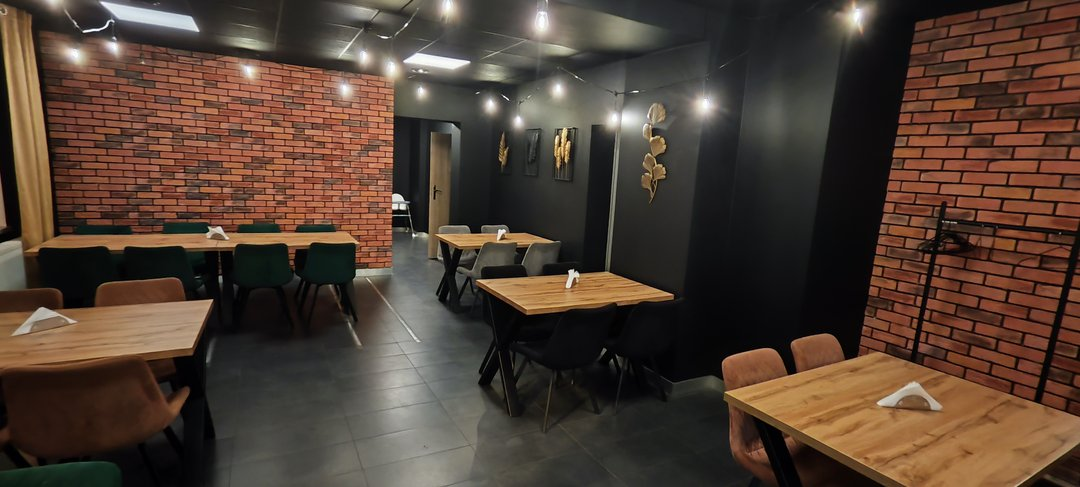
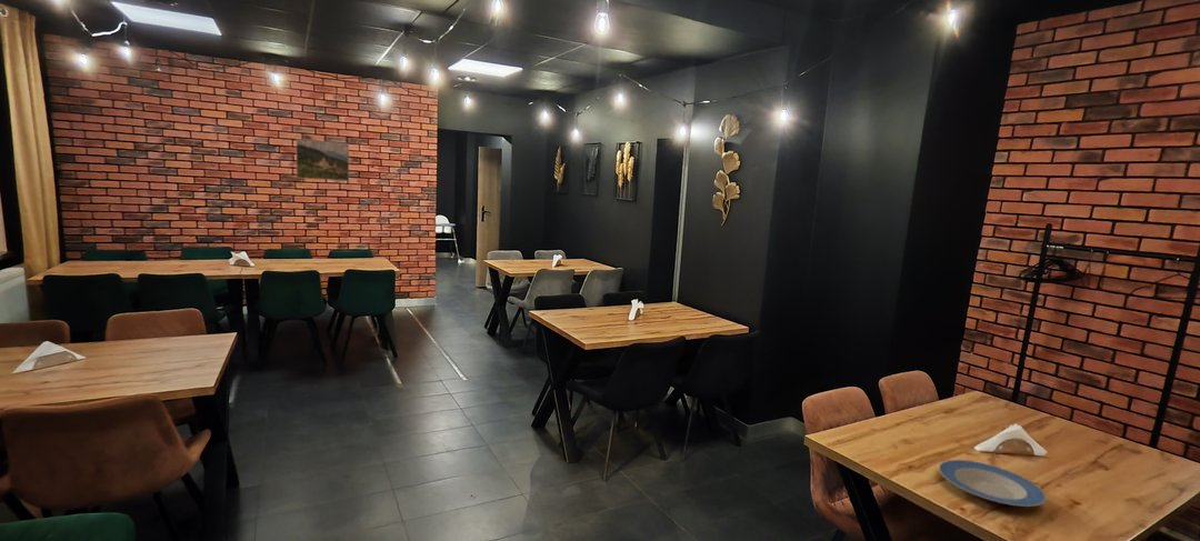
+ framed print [294,138,350,182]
+ plate [938,459,1048,508]
